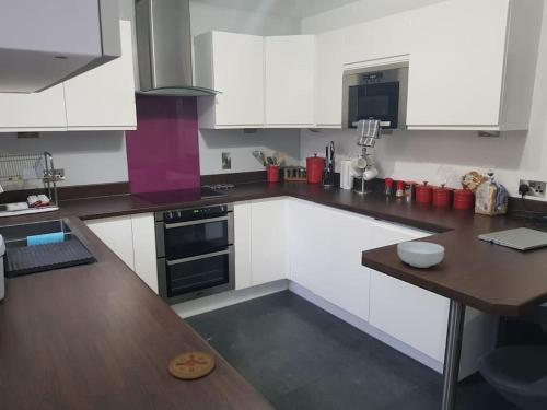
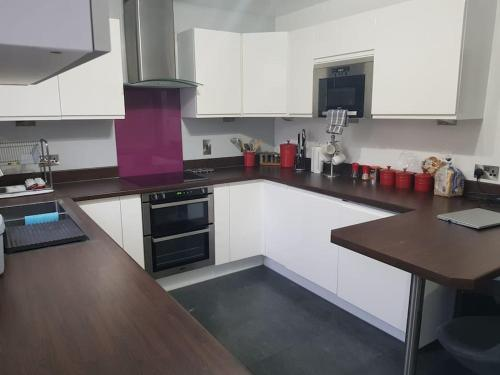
- coaster [167,351,216,379]
- cereal bowl [396,241,445,269]
